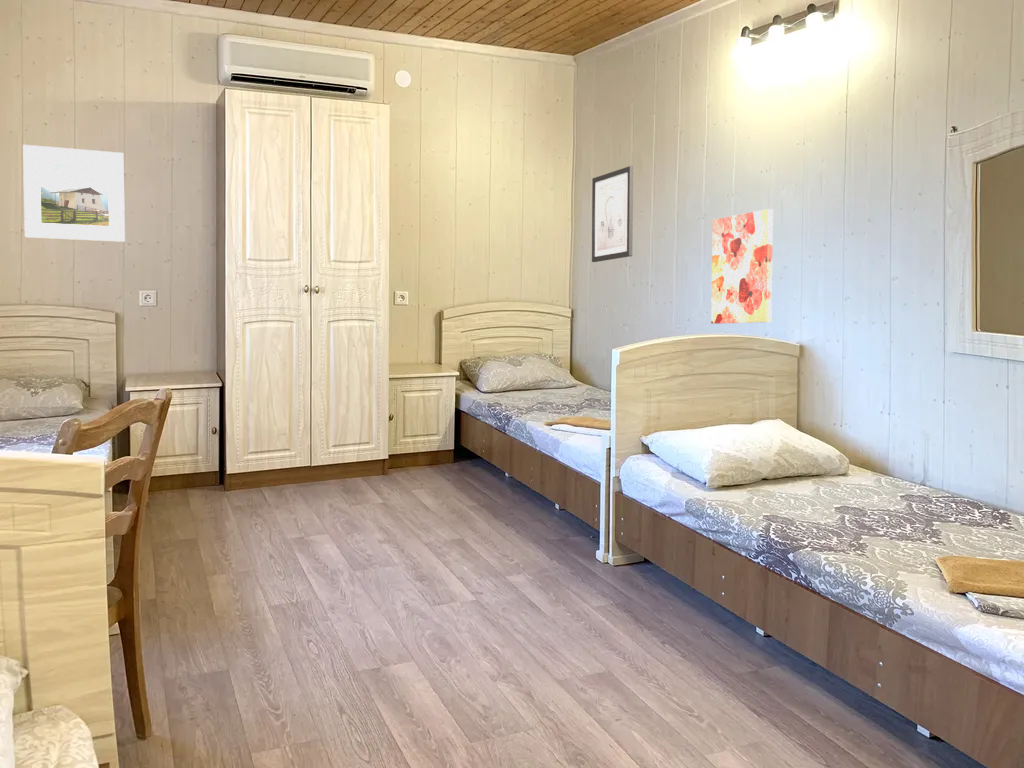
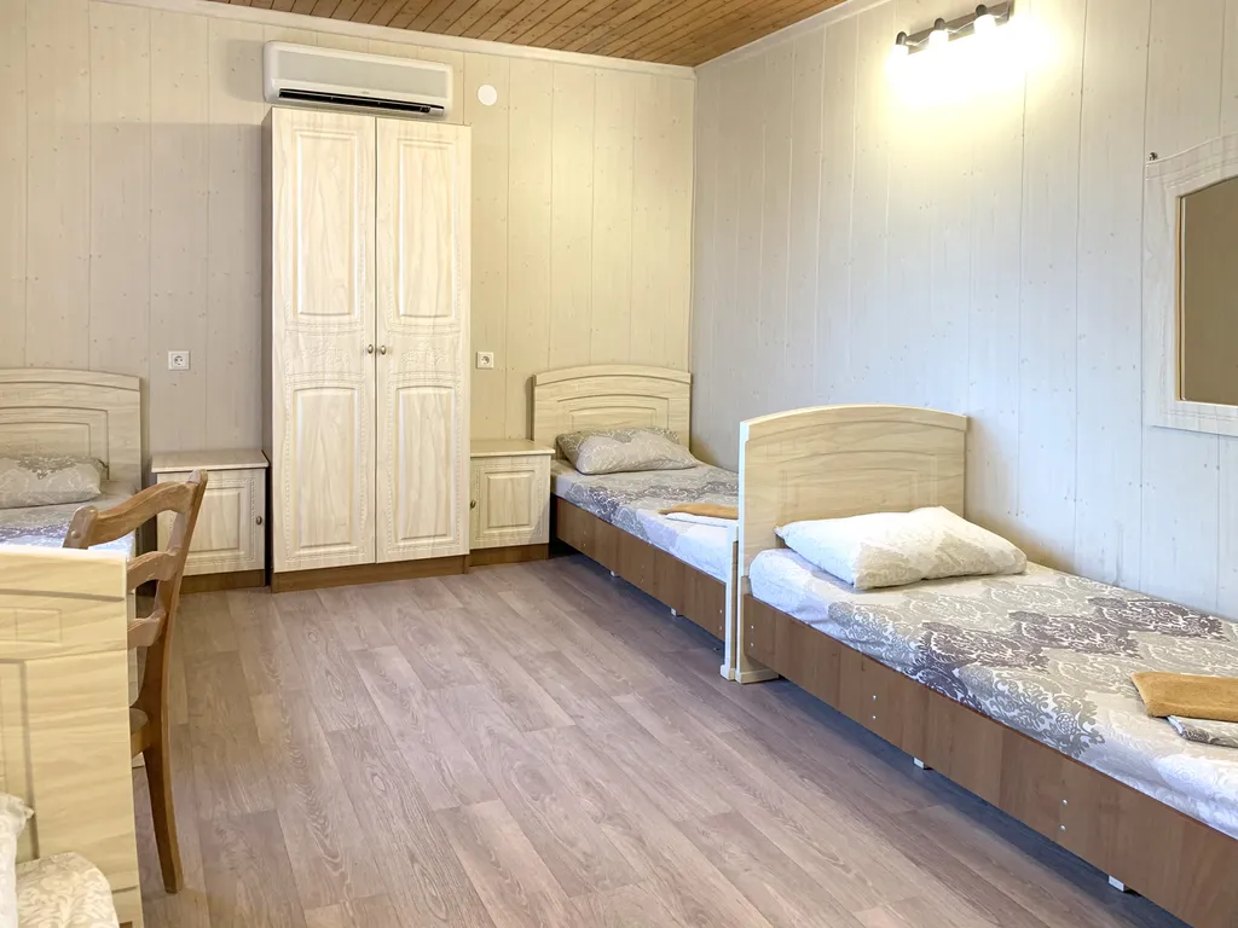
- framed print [22,144,126,243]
- wall art [710,208,774,325]
- wall art [591,165,634,263]
